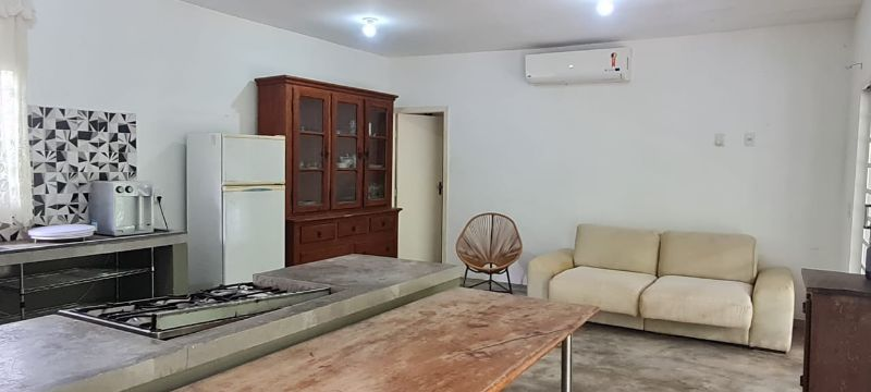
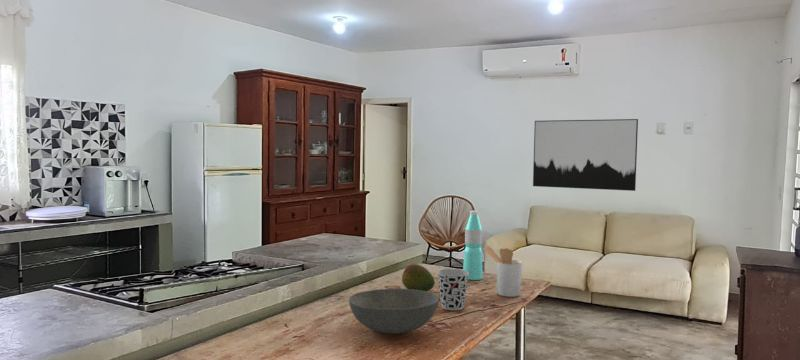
+ cup [436,268,469,311]
+ wall art [532,118,639,192]
+ bowl [348,288,440,335]
+ water bottle [462,210,484,281]
+ fruit [401,263,436,292]
+ utensil holder [482,245,524,298]
